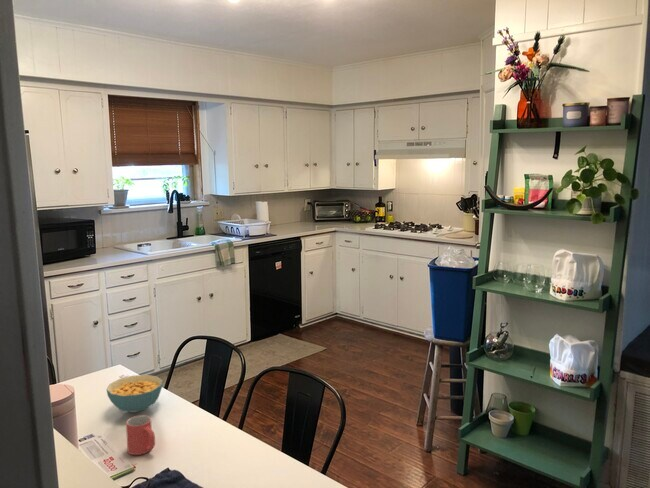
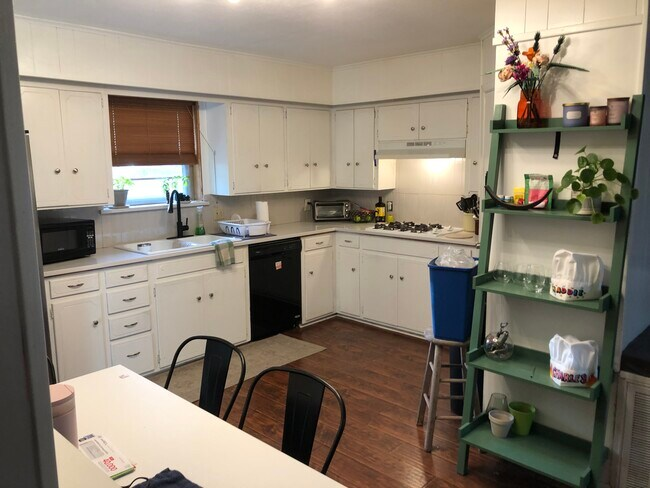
- cereal bowl [105,374,164,414]
- mug [125,414,156,456]
